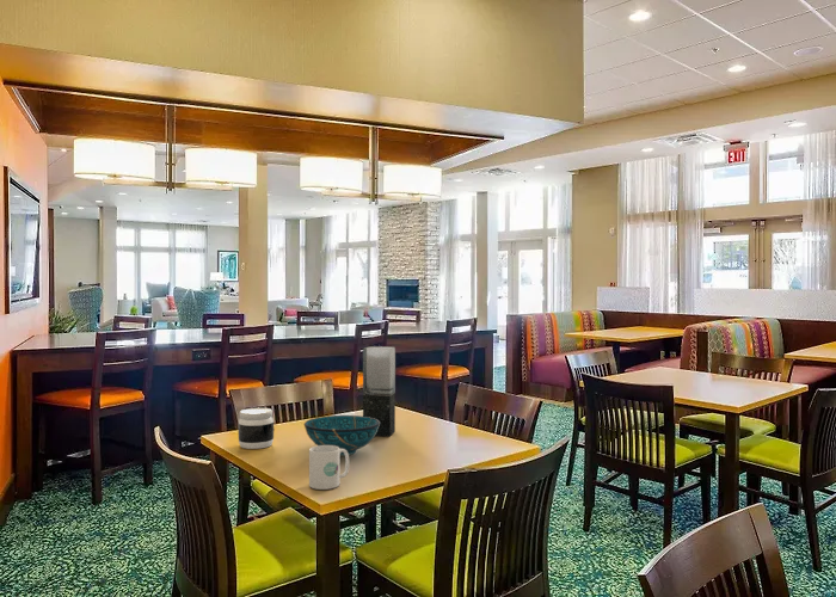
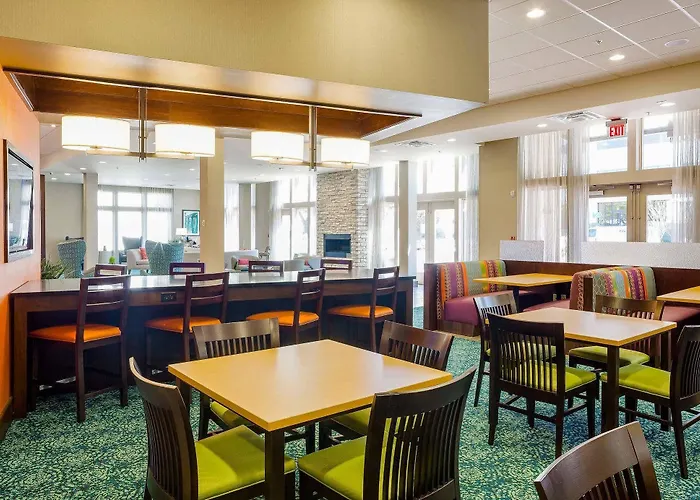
- decorative bowl [303,414,380,457]
- mug [308,445,350,491]
- jar [238,407,275,450]
- vase [362,345,397,438]
